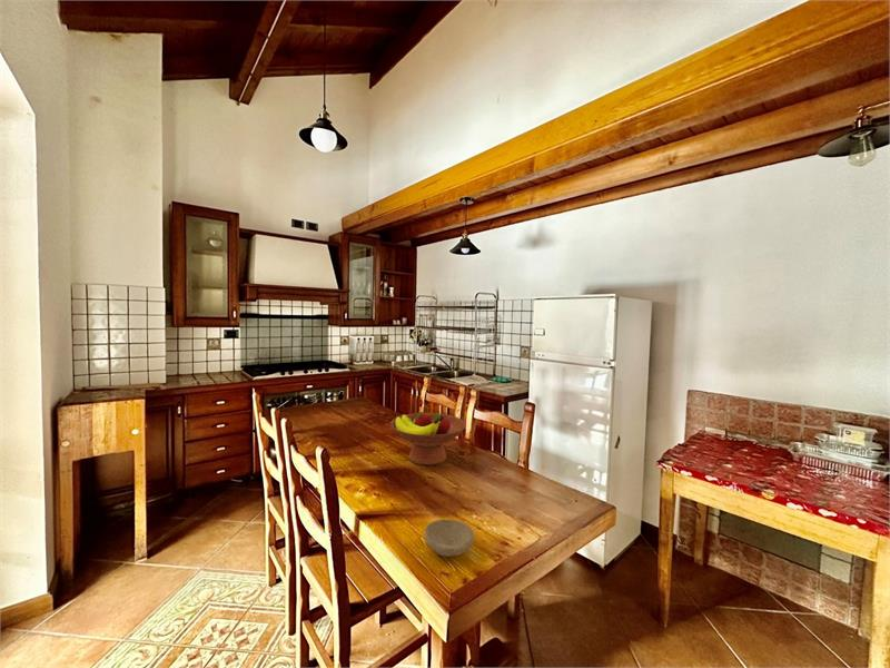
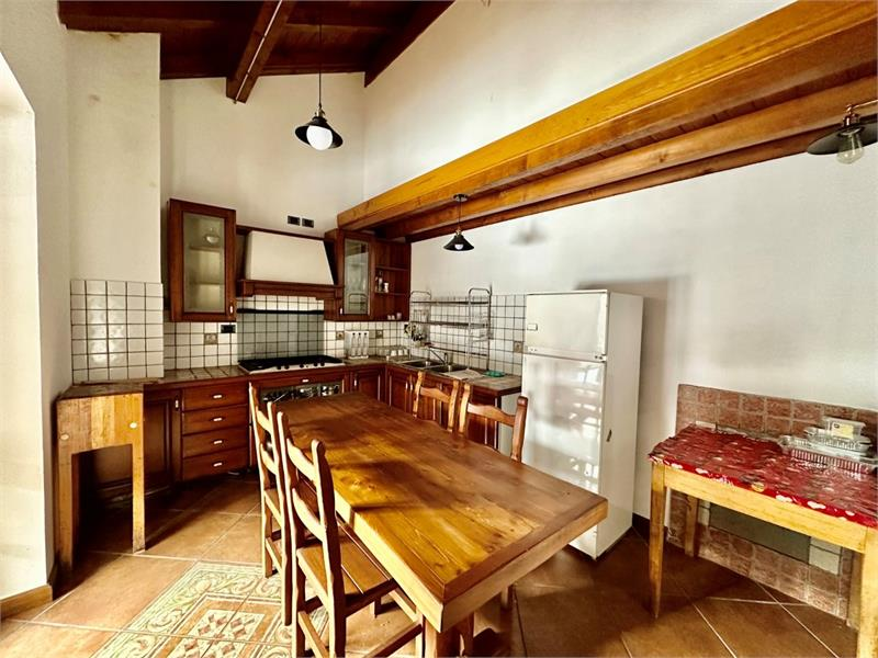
- bowl [423,519,475,558]
- fruit bowl [389,411,467,466]
